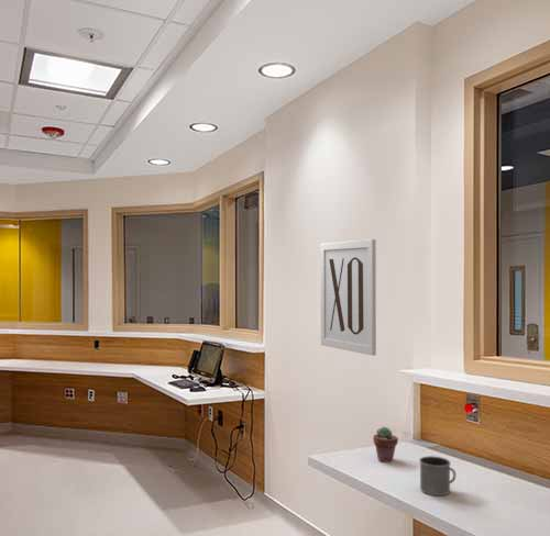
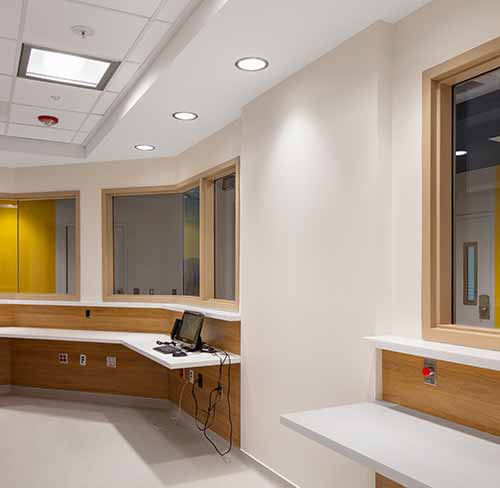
- potted succulent [372,425,399,464]
- mug [418,455,458,496]
- wall art [320,238,377,357]
